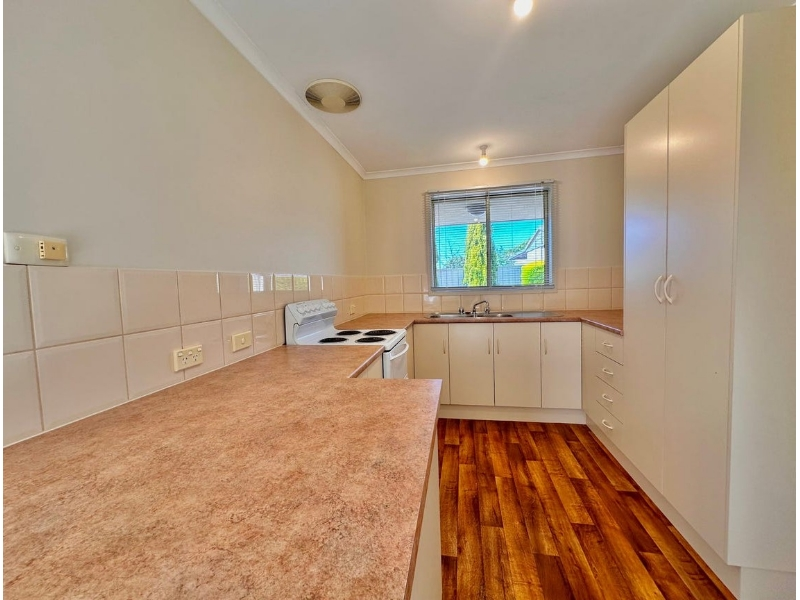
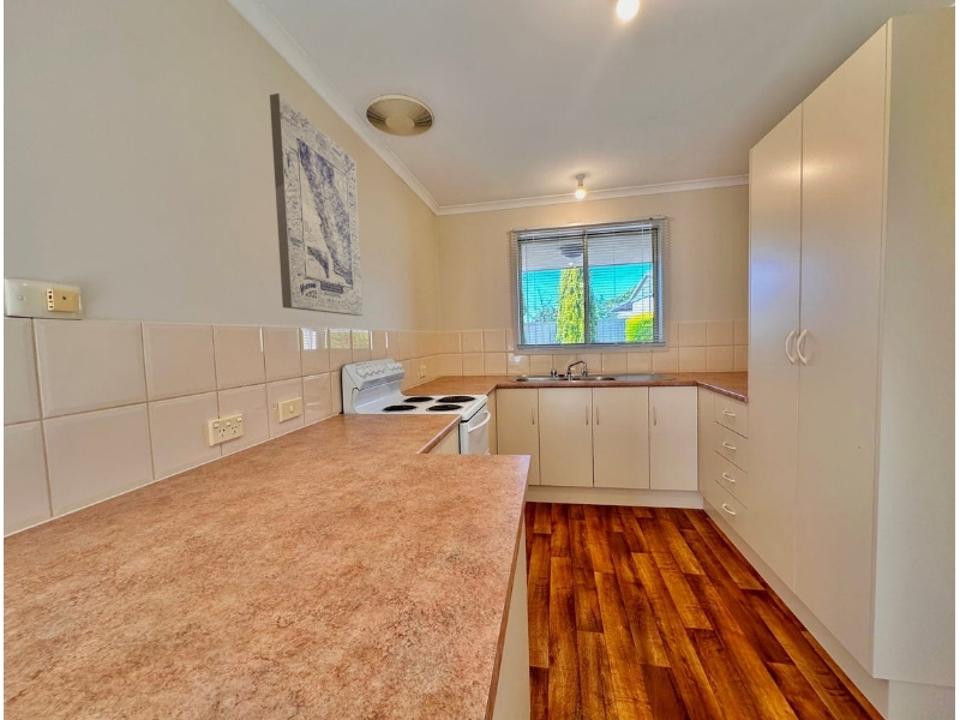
+ wall art [269,92,365,317]
